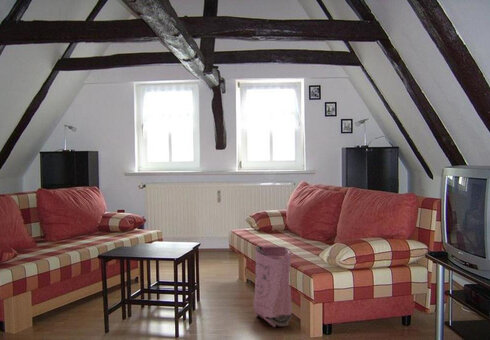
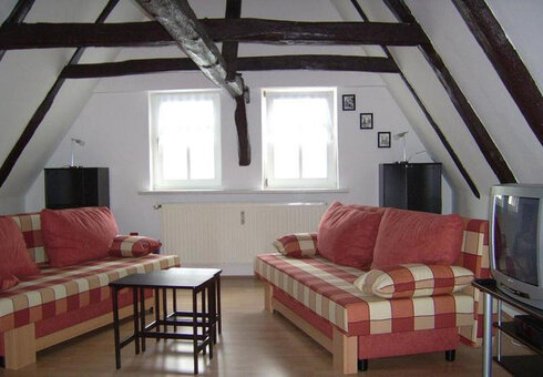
- bag [253,245,293,328]
